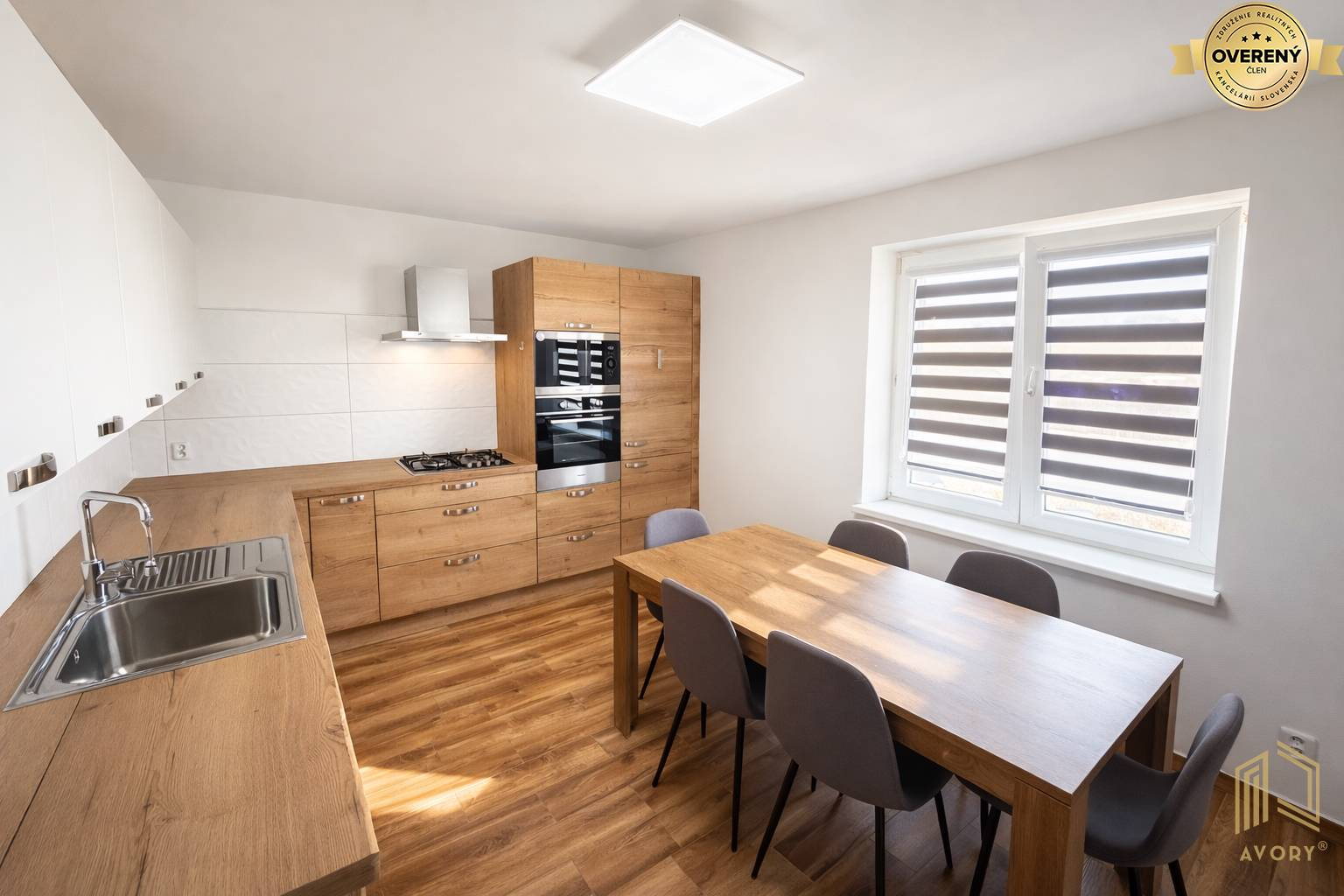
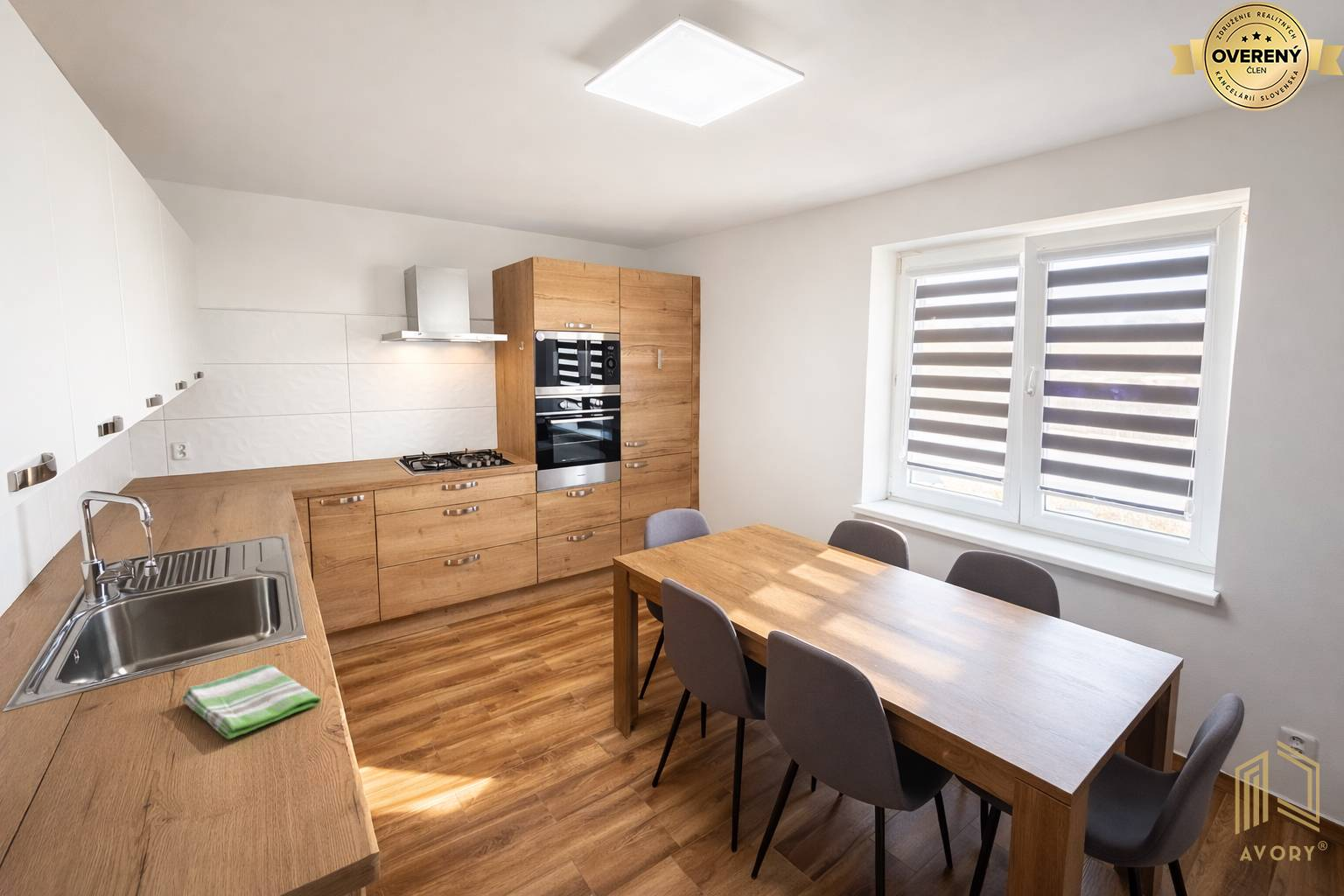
+ dish towel [181,664,322,740]
